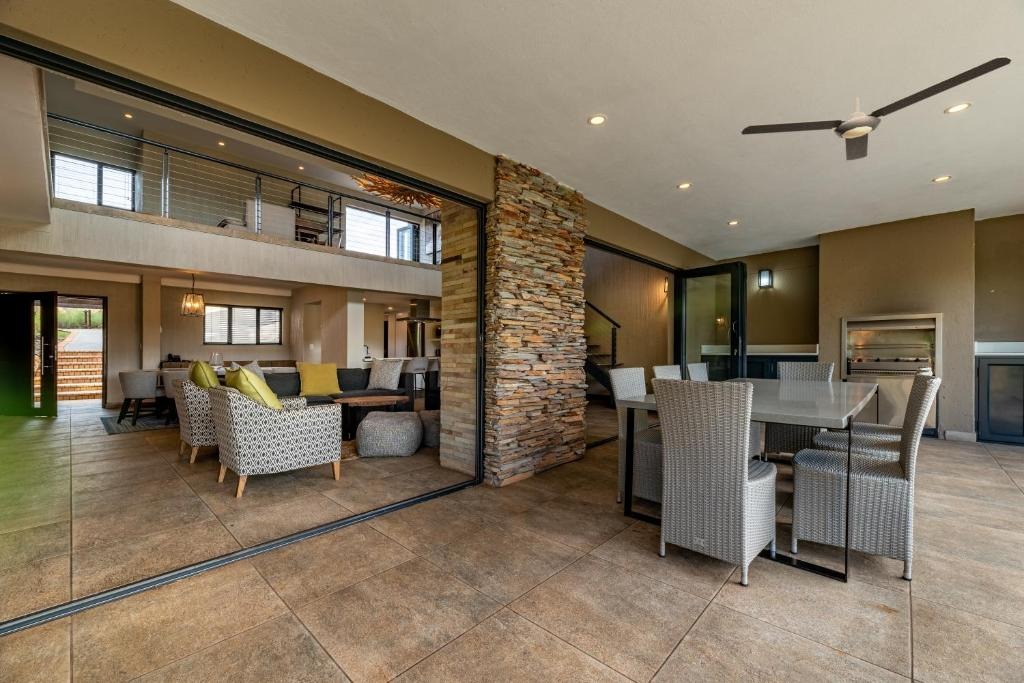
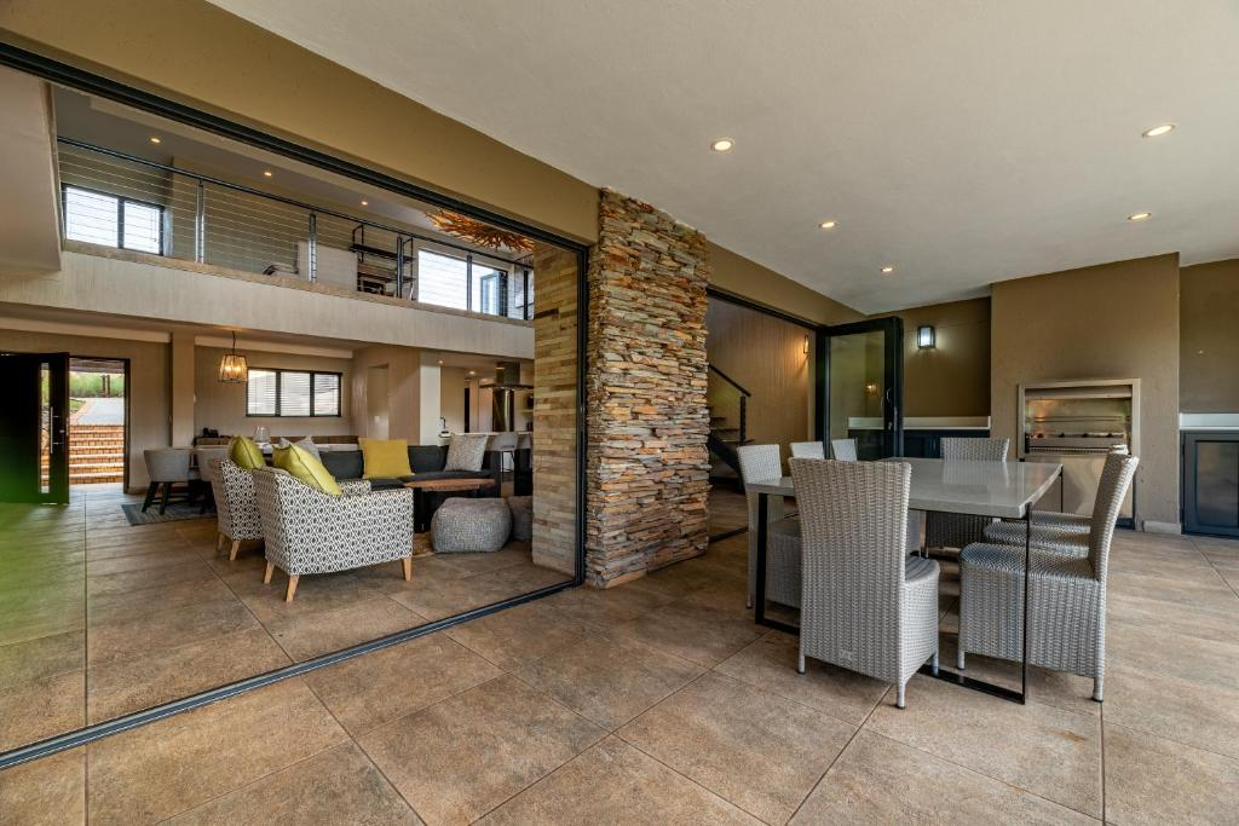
- ceiling fan [740,56,1013,161]
